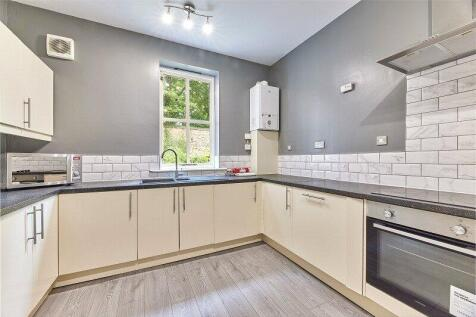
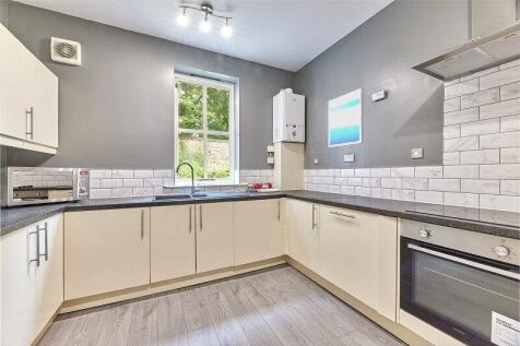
+ wall art [328,87,364,148]
